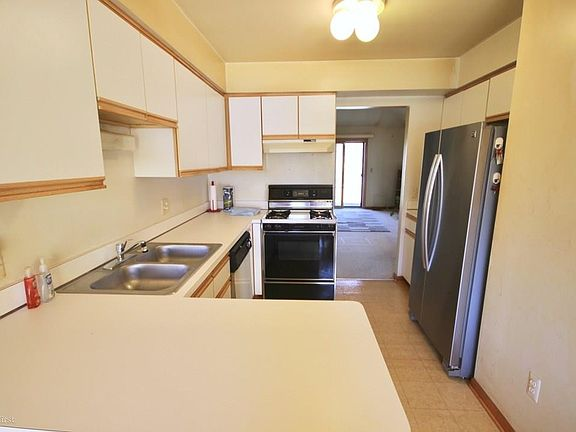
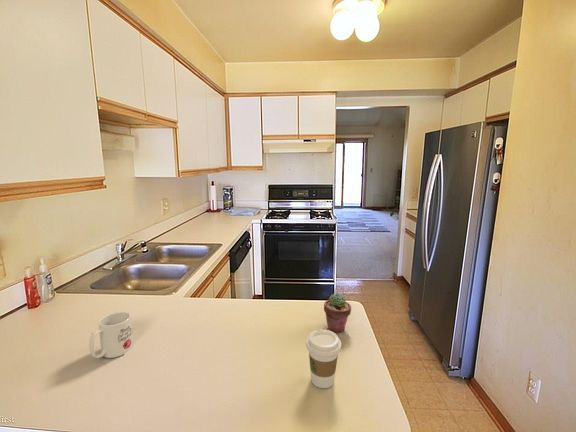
+ coffee cup [305,328,342,389]
+ potted succulent [323,292,352,334]
+ mug [88,311,135,359]
